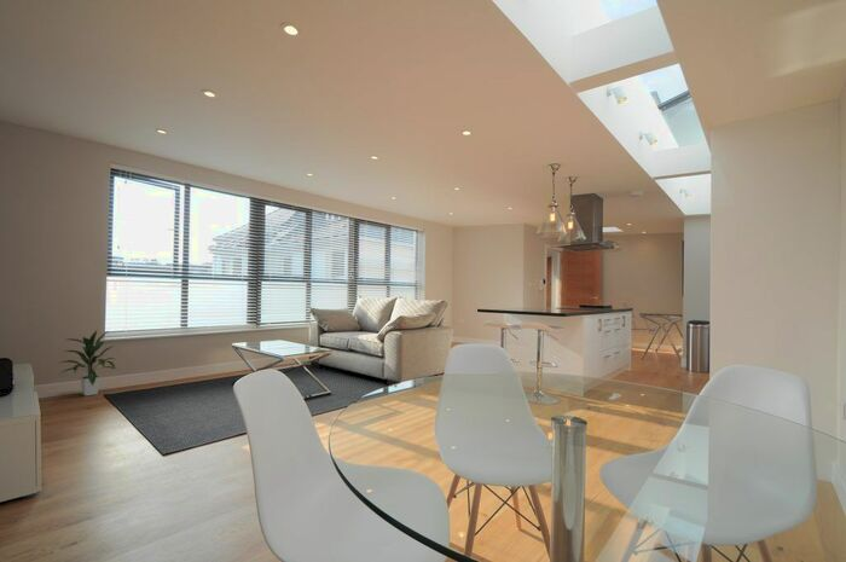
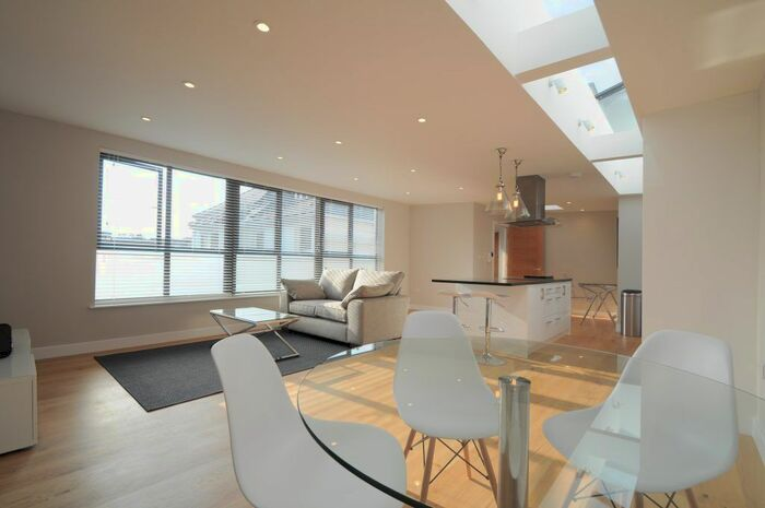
- indoor plant [59,330,118,396]
